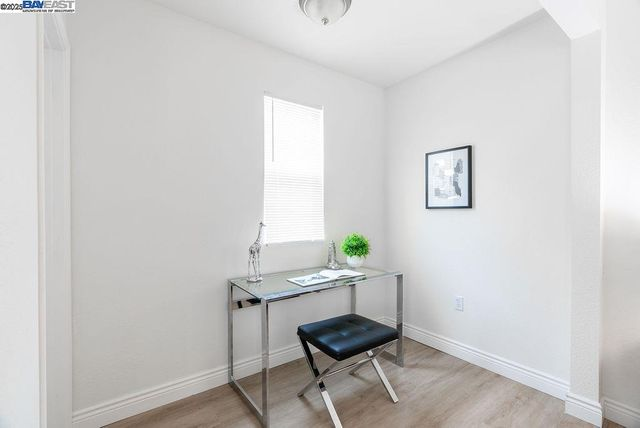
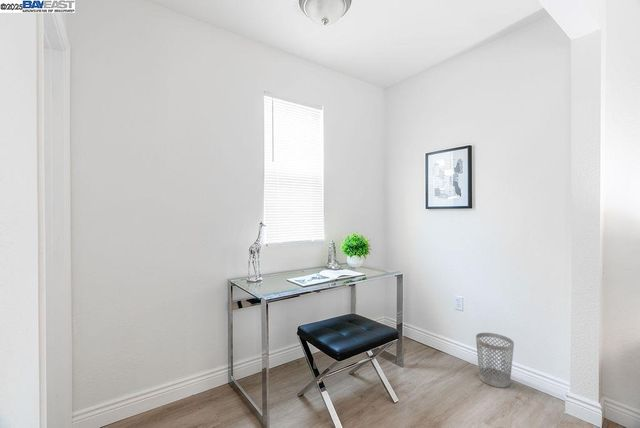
+ wastebasket [475,332,515,388]
